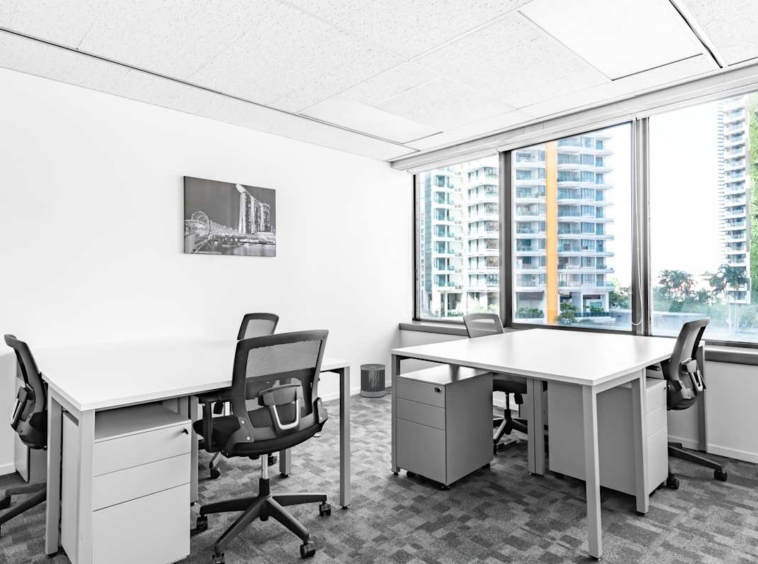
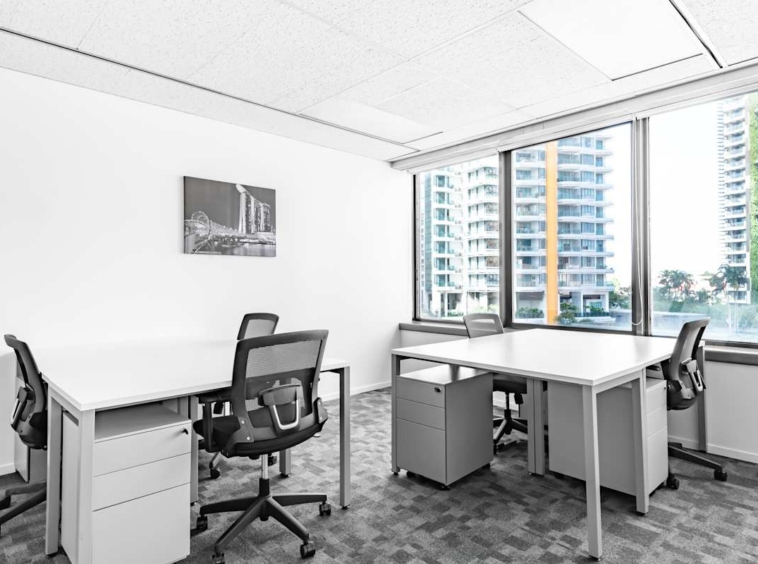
- wastebasket [359,363,386,399]
